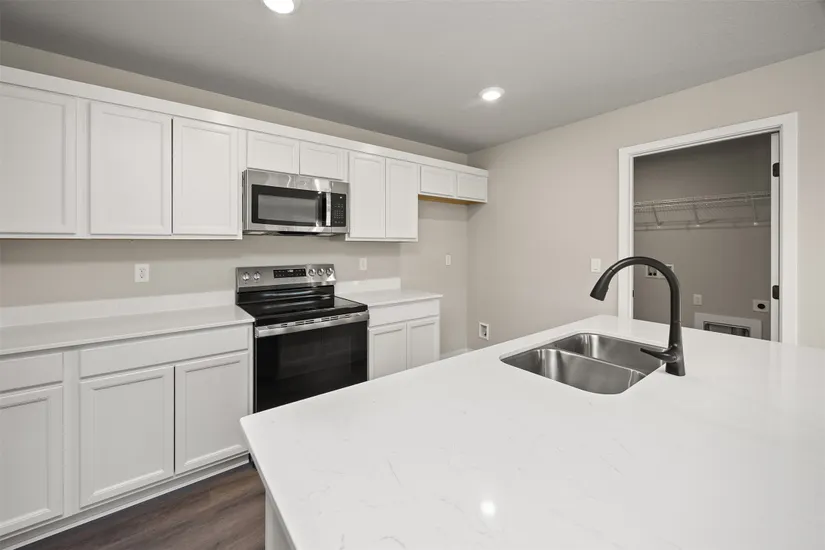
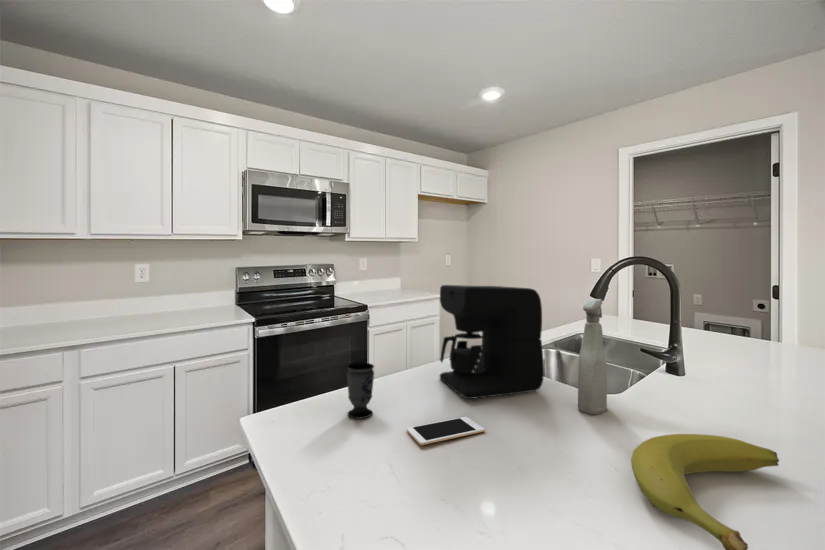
+ coffee maker [439,284,545,400]
+ banana [630,433,780,550]
+ spray bottle [577,298,608,415]
+ cell phone [406,416,485,446]
+ cup [346,362,375,420]
